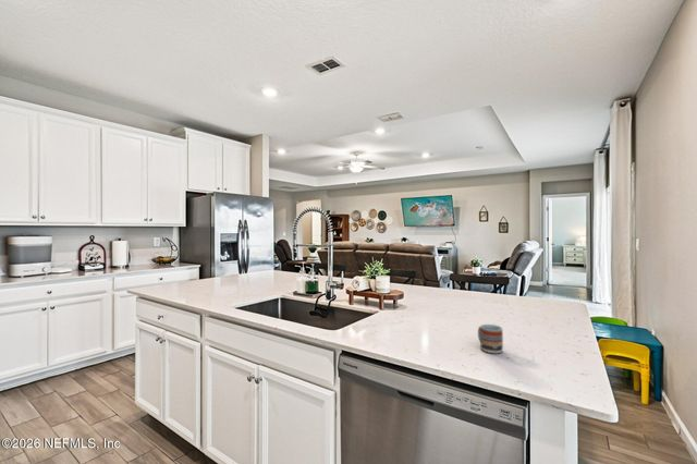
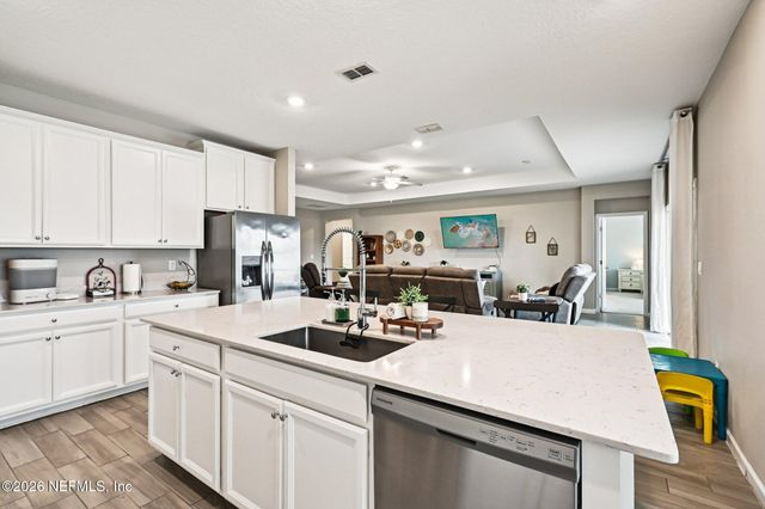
- cup [477,323,504,354]
